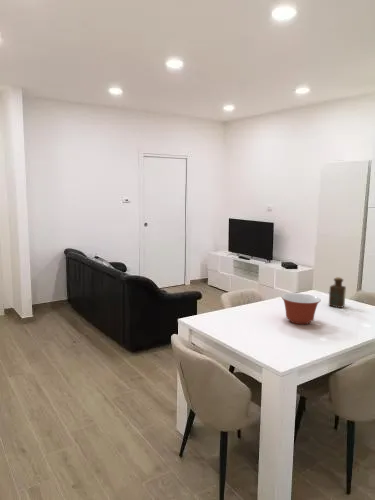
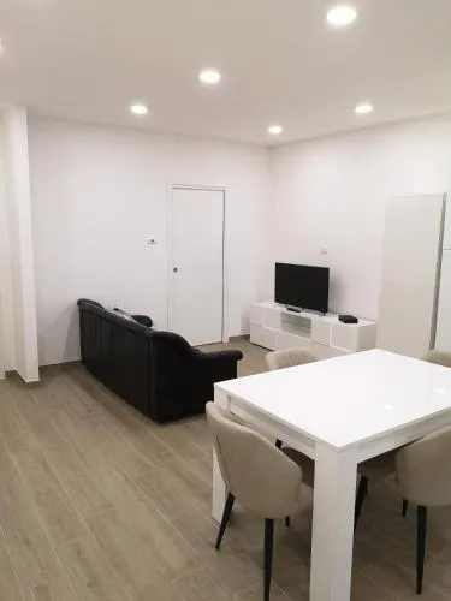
- bottle [328,276,347,309]
- mixing bowl [280,292,322,325]
